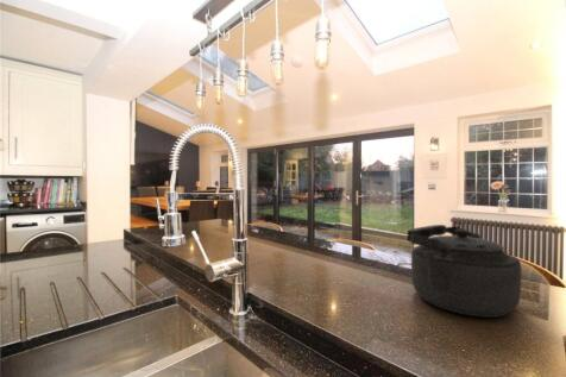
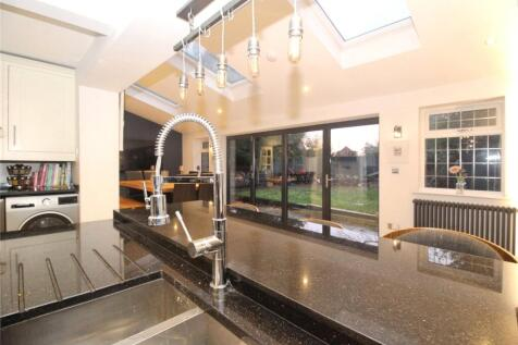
- kettle [405,224,522,319]
